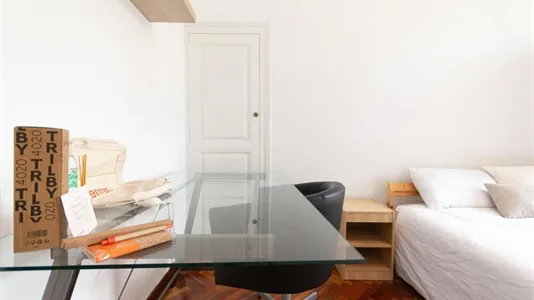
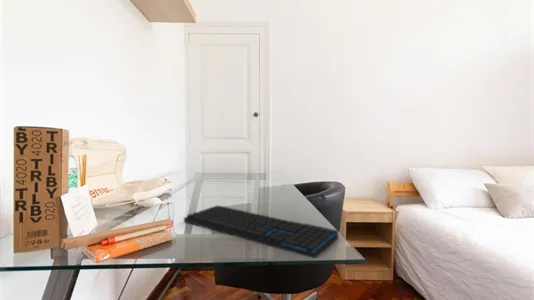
+ keyboard [183,204,340,259]
